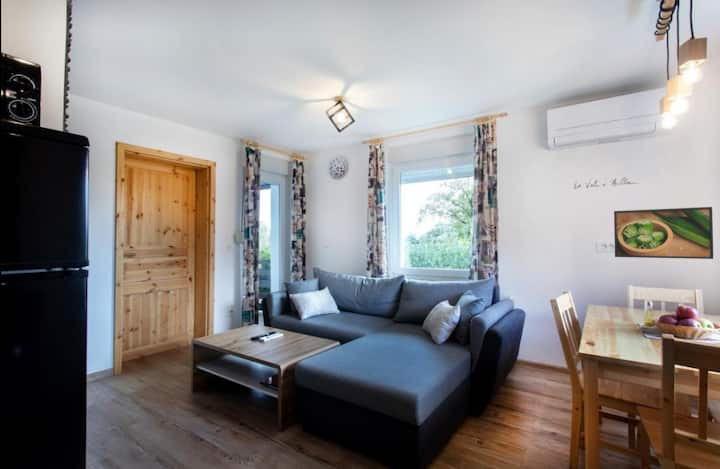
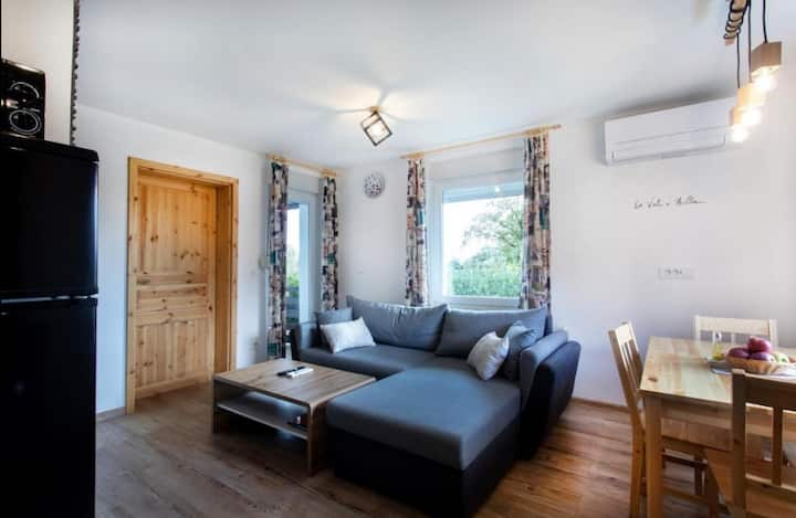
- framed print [613,206,714,260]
